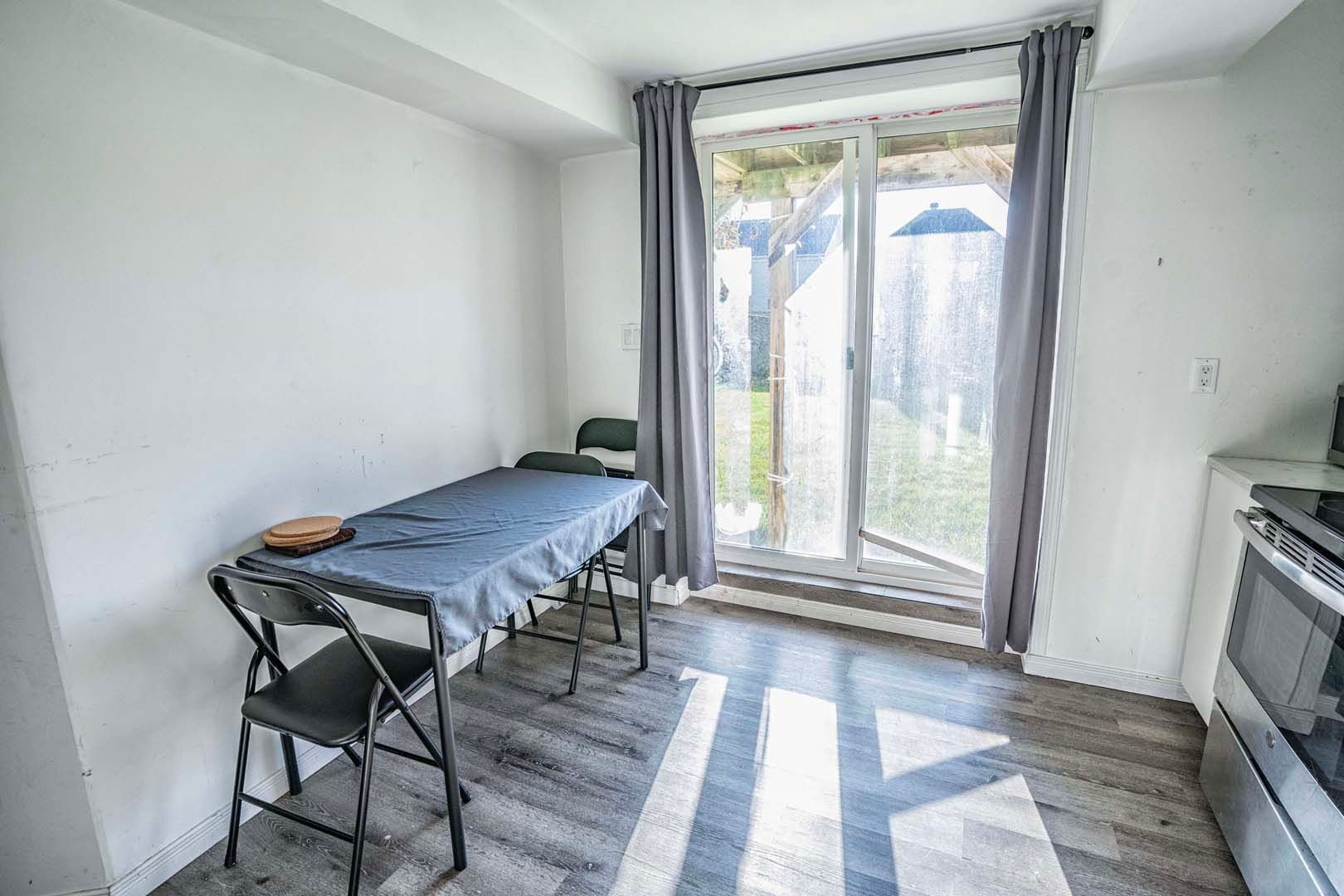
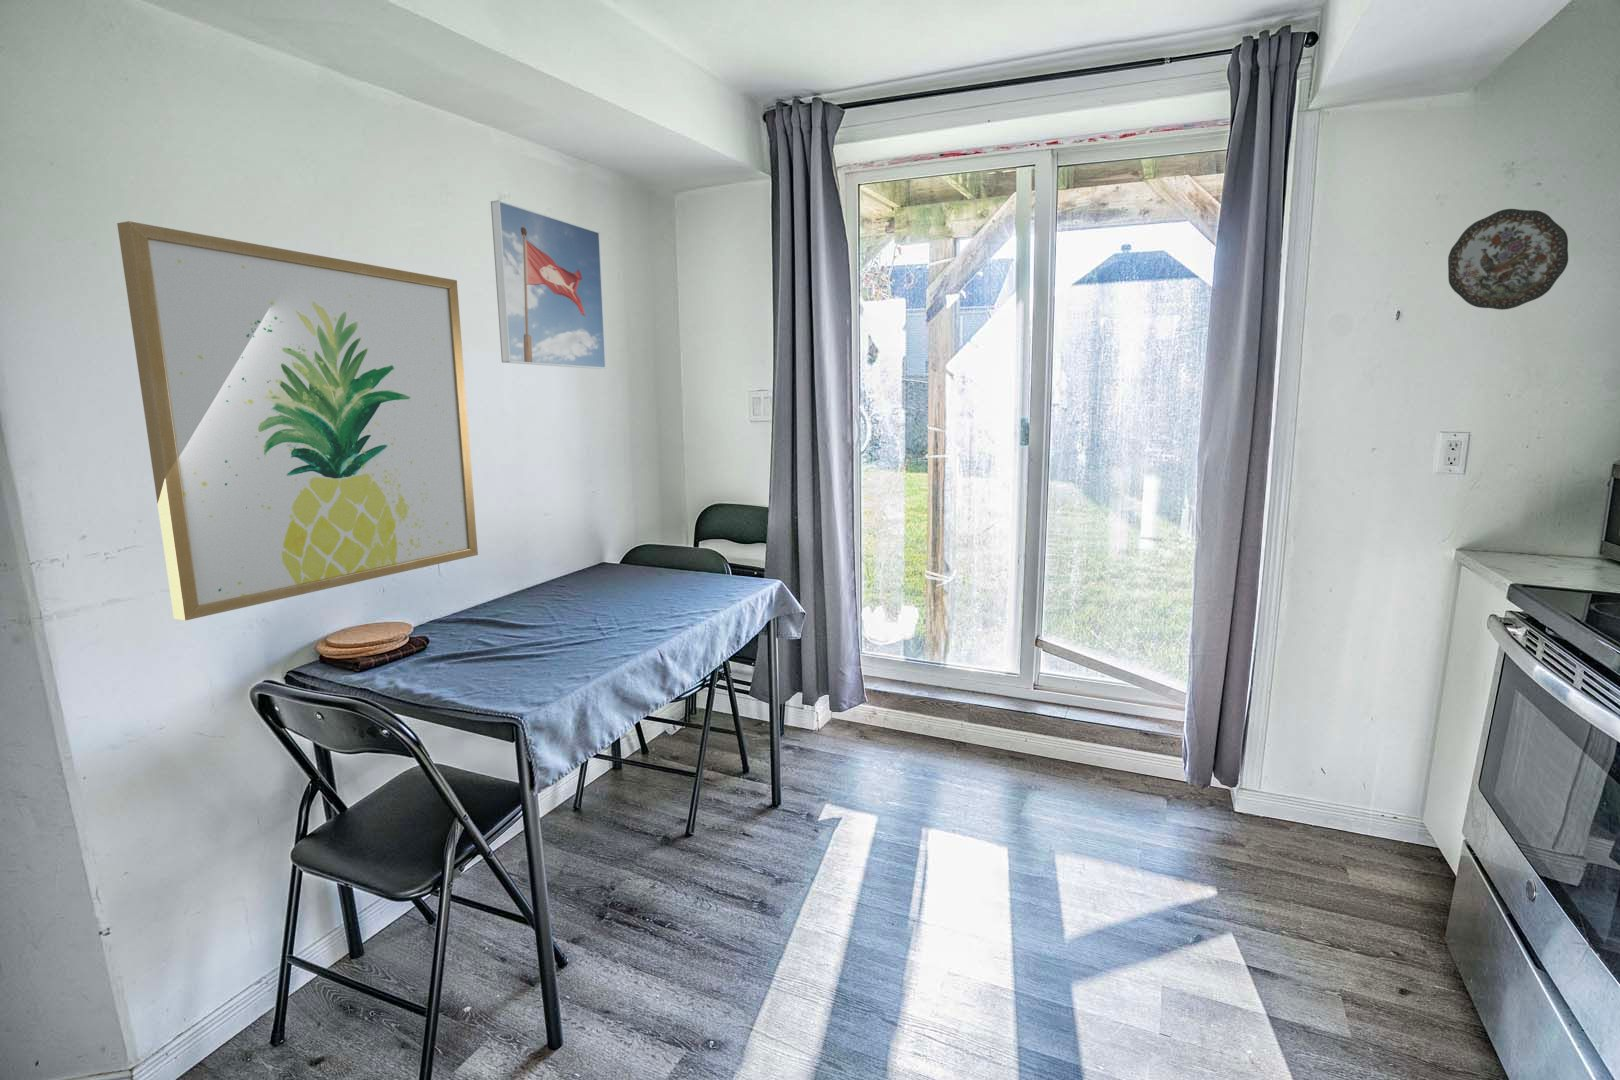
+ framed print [491,199,608,370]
+ wall art [116,221,479,622]
+ decorative plate [1446,209,1569,311]
